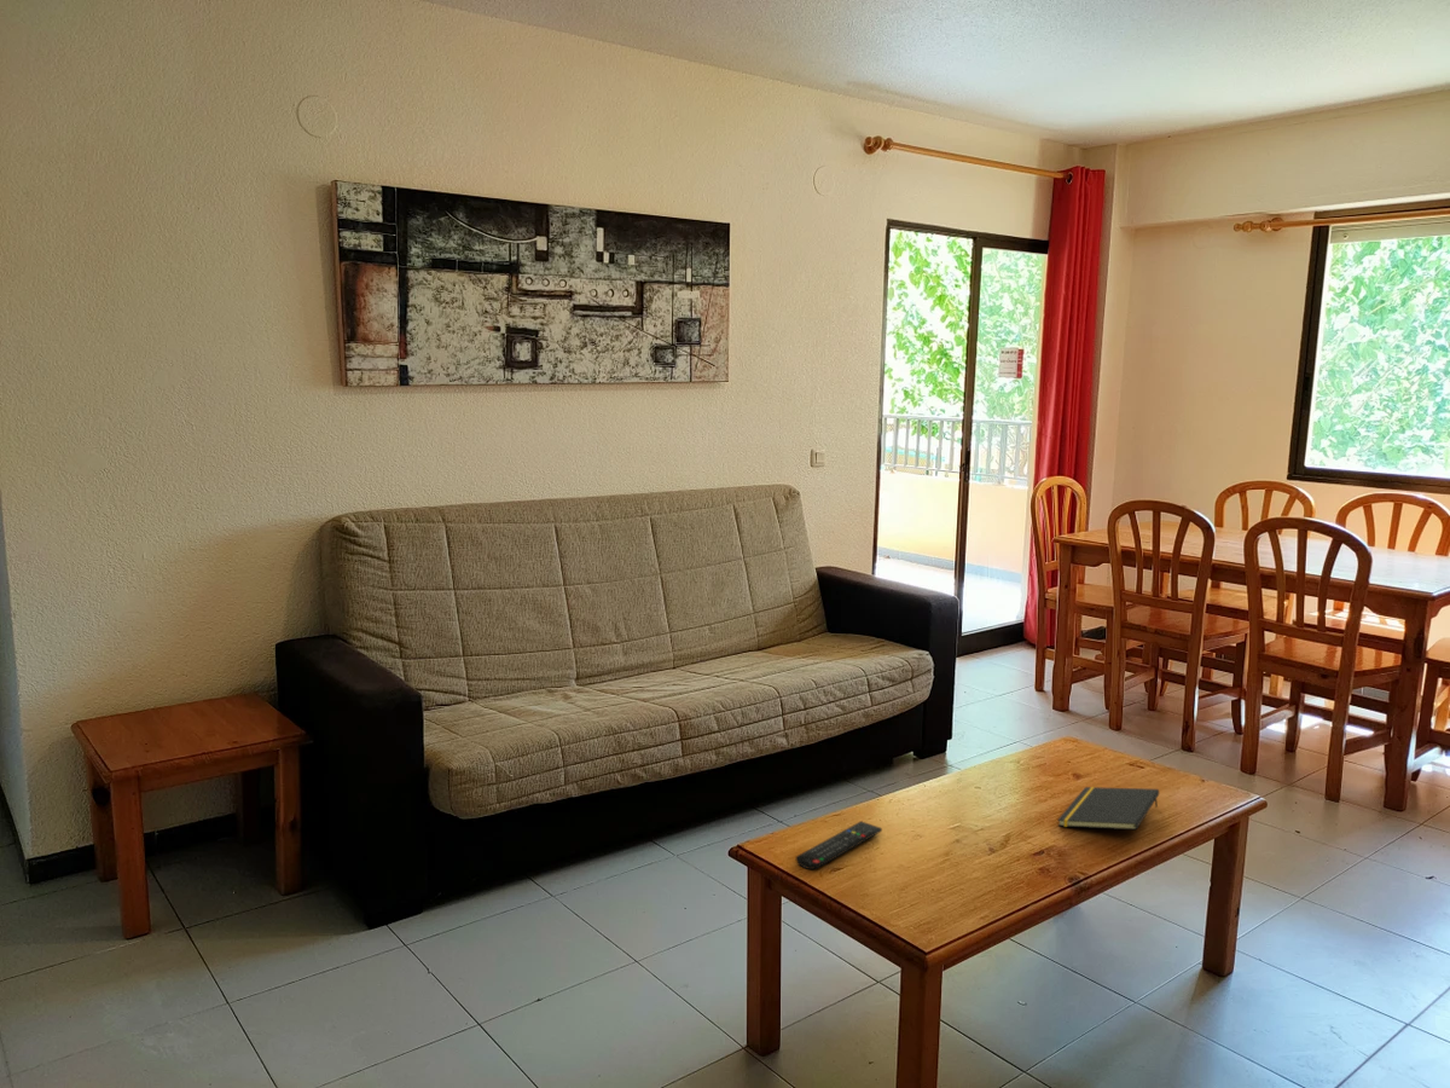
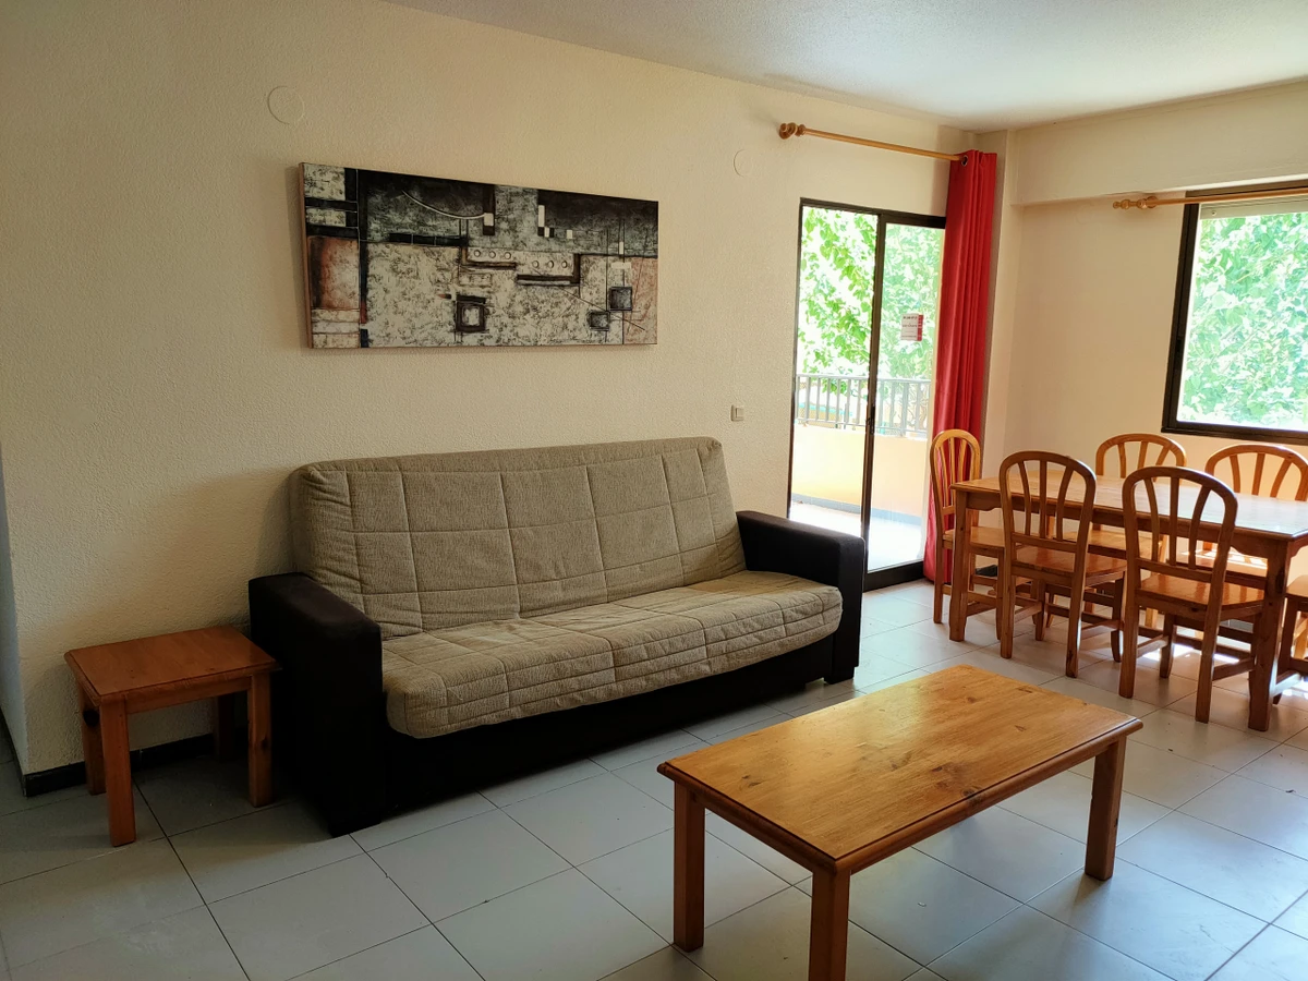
- notepad [1056,786,1160,831]
- remote control [795,820,883,870]
